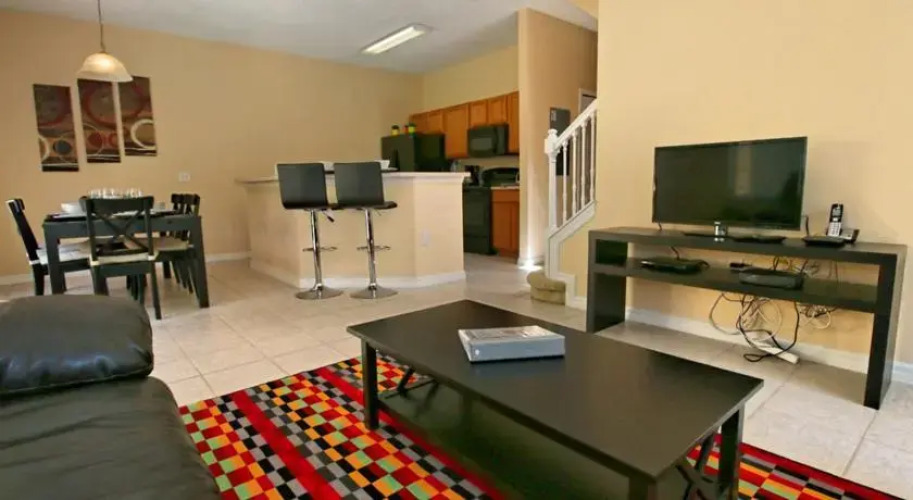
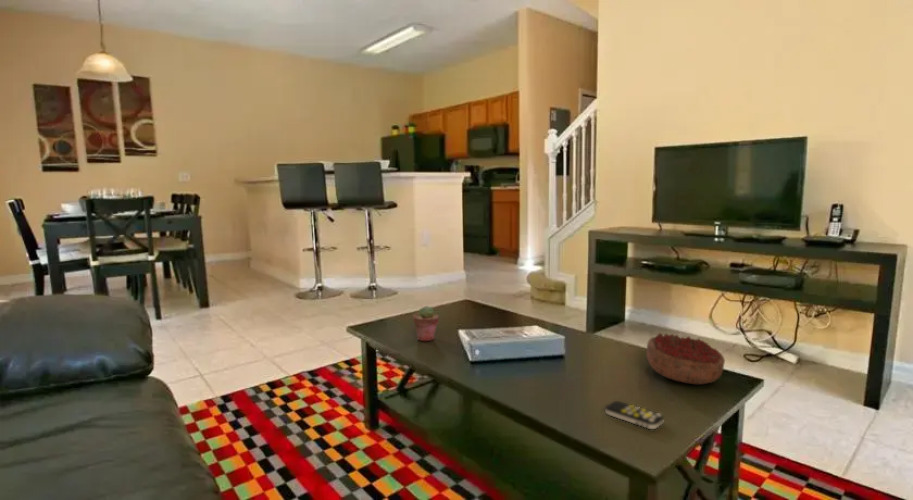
+ decorative bowl [645,332,726,386]
+ remote control [604,400,665,430]
+ potted succulent [412,305,440,342]
